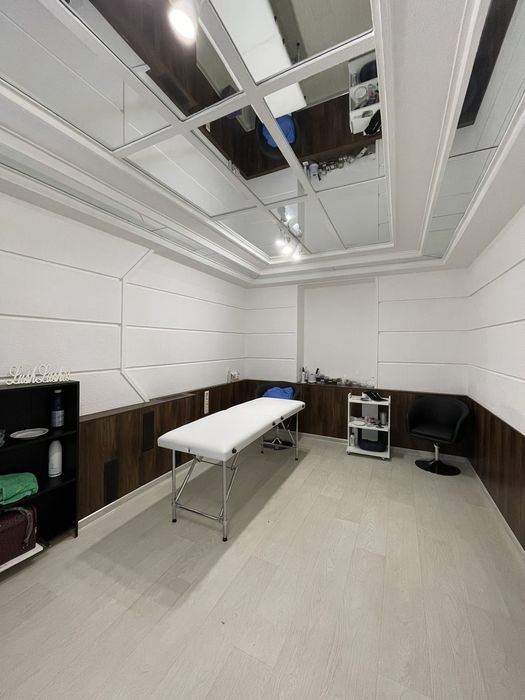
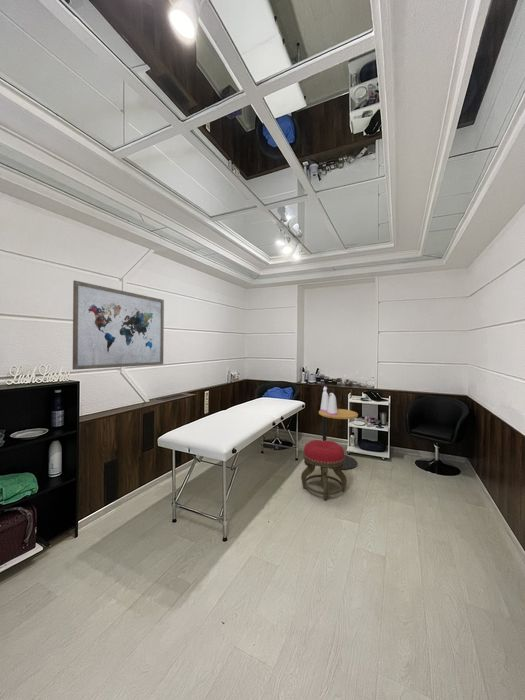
+ humidifier [319,385,338,415]
+ stool [300,439,348,501]
+ side table [318,408,359,471]
+ wall art [72,280,165,371]
